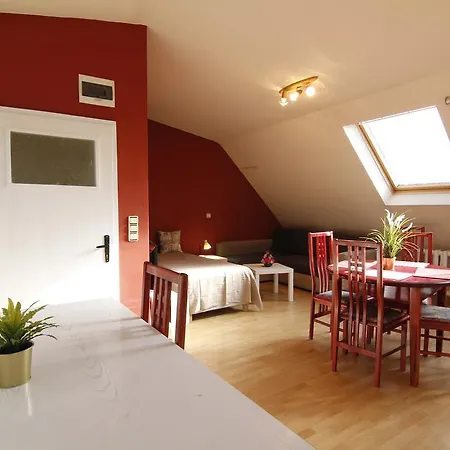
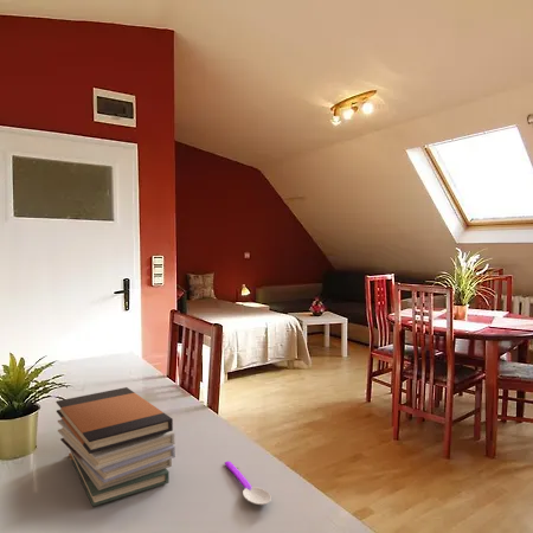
+ book stack [54,386,176,508]
+ spoon [224,461,272,506]
